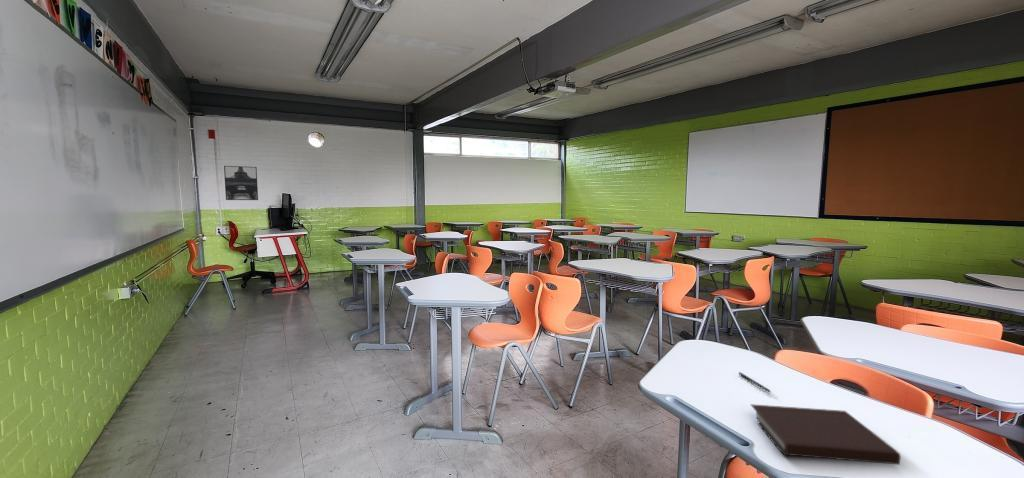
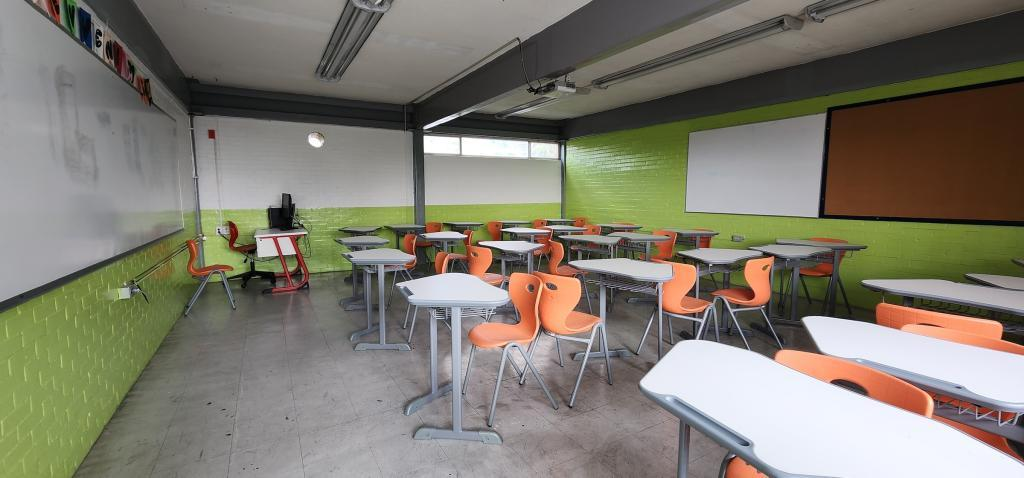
- notebook [749,403,901,466]
- wall art [223,165,259,201]
- pen [738,371,772,393]
